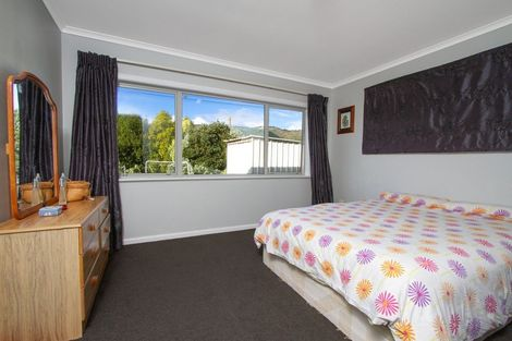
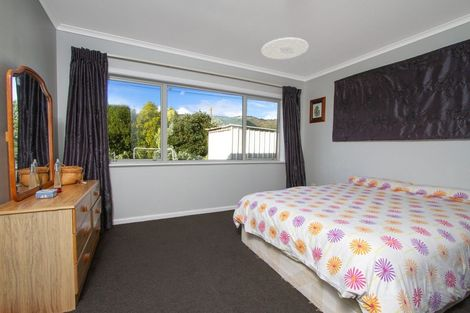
+ ceiling light [260,37,310,60]
